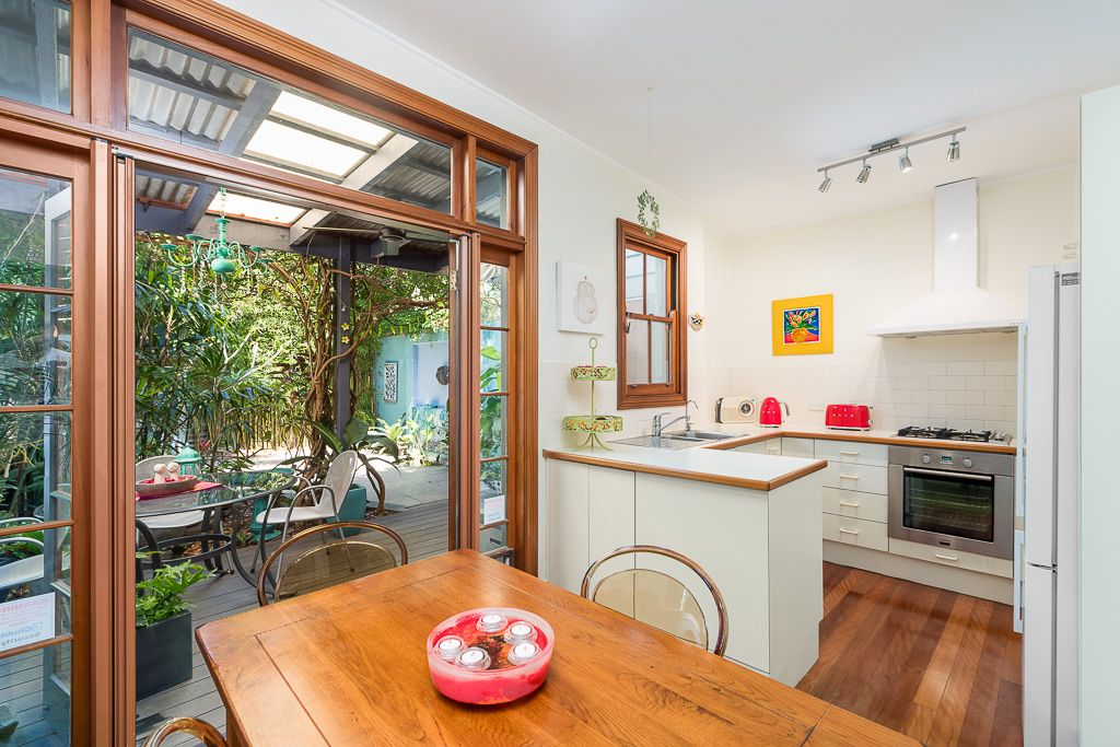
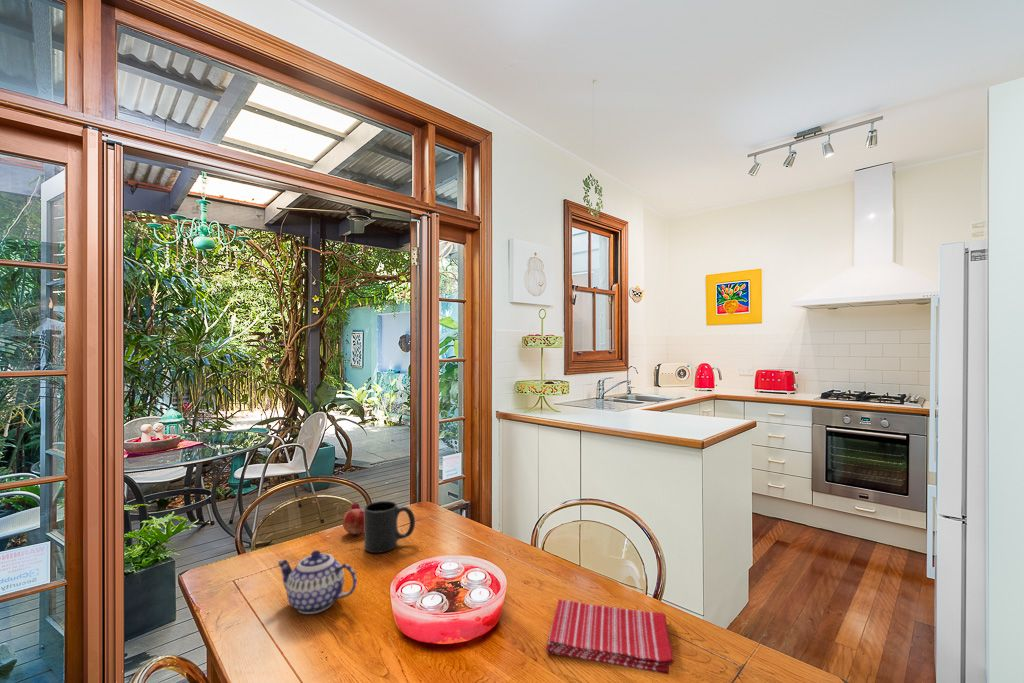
+ teapot [277,549,358,615]
+ mug [363,500,416,554]
+ fruit [342,502,364,536]
+ dish towel [544,598,675,676]
